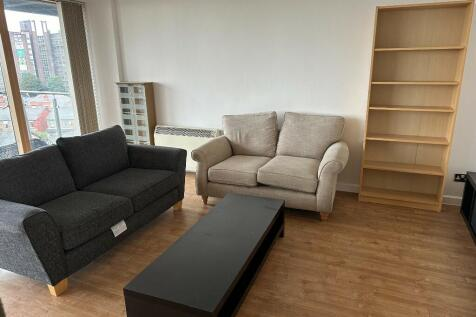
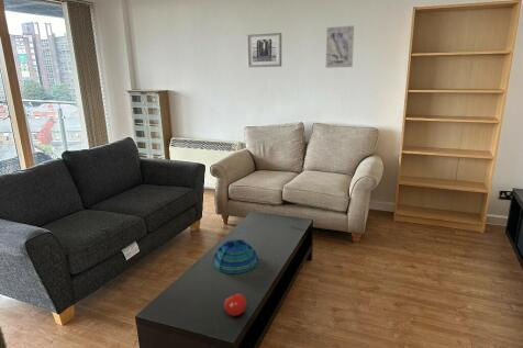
+ fruit [223,293,247,316]
+ wall art [325,25,355,69]
+ decorative bowl [212,238,258,274]
+ wall art [246,32,282,68]
